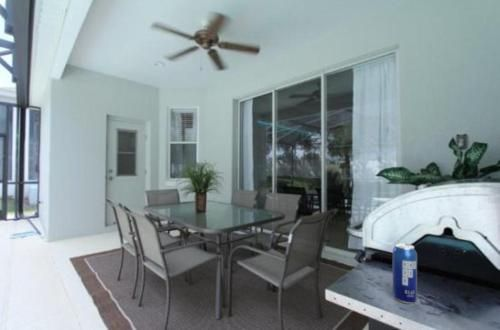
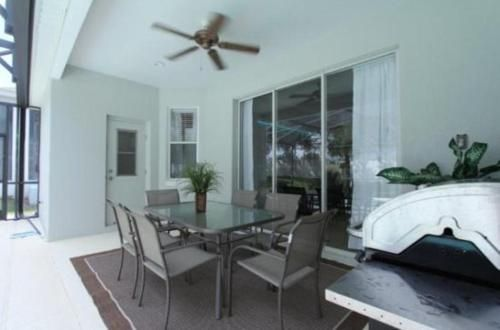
- beverage can [392,242,418,304]
